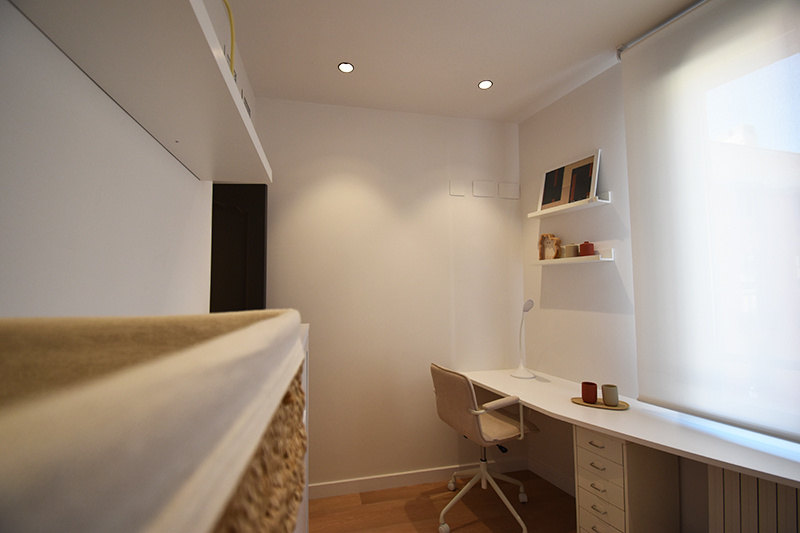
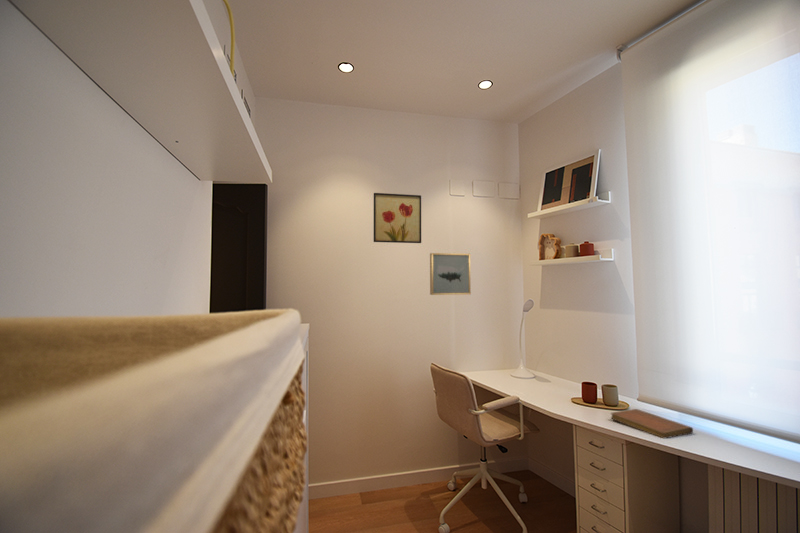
+ wall art [429,252,472,296]
+ notebook [610,408,694,439]
+ wall art [373,192,422,244]
